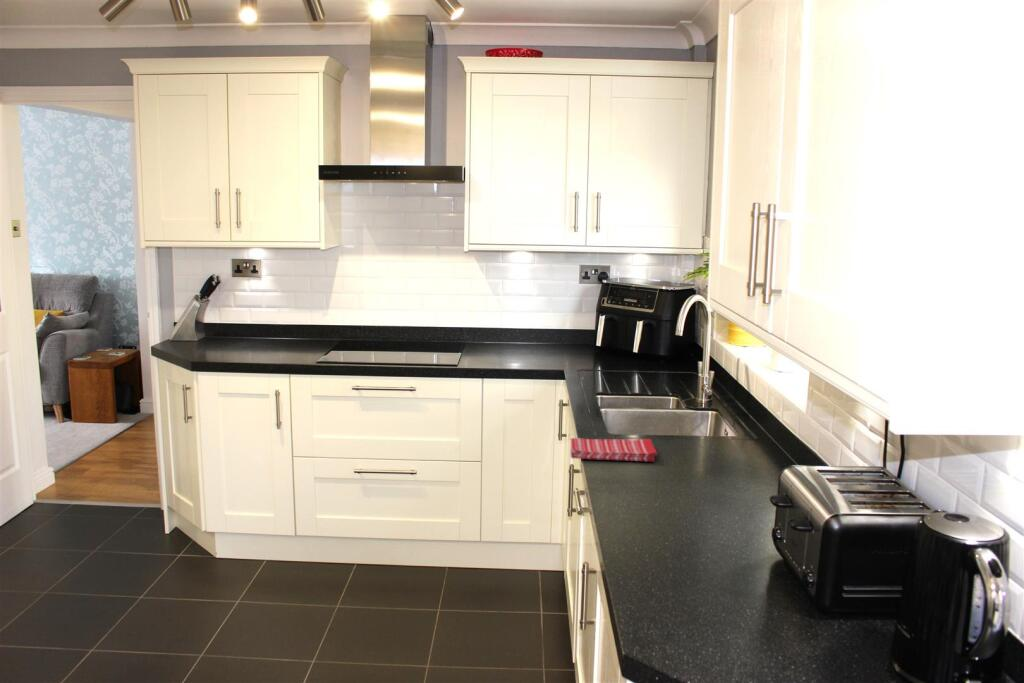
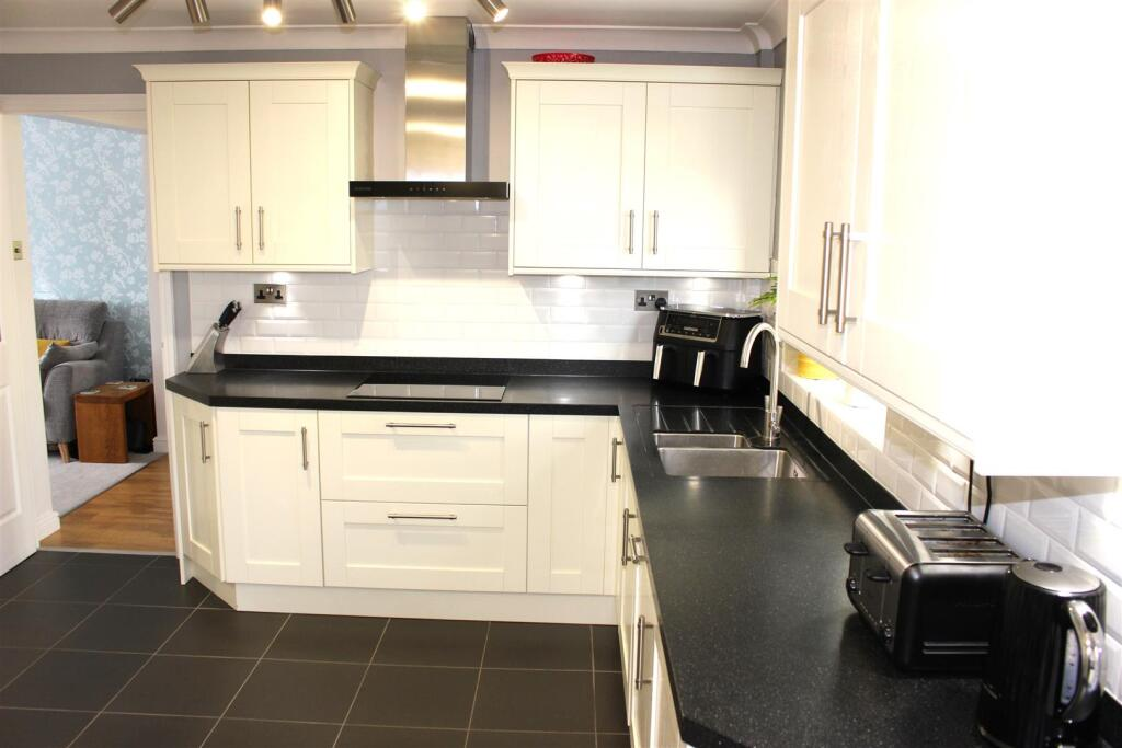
- dish towel [569,437,658,462]
